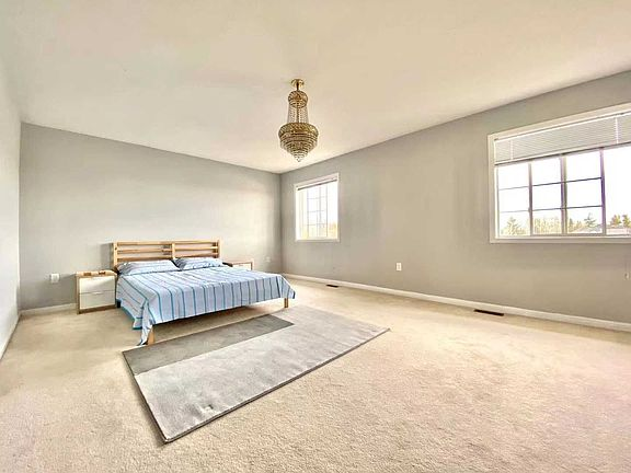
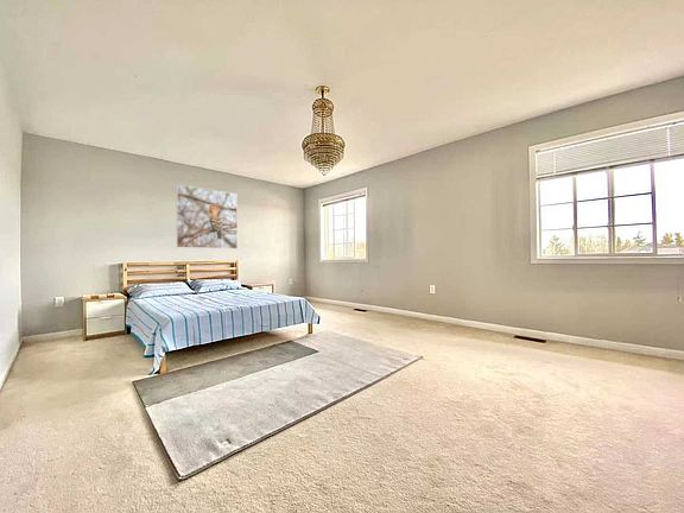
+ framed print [176,183,239,249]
